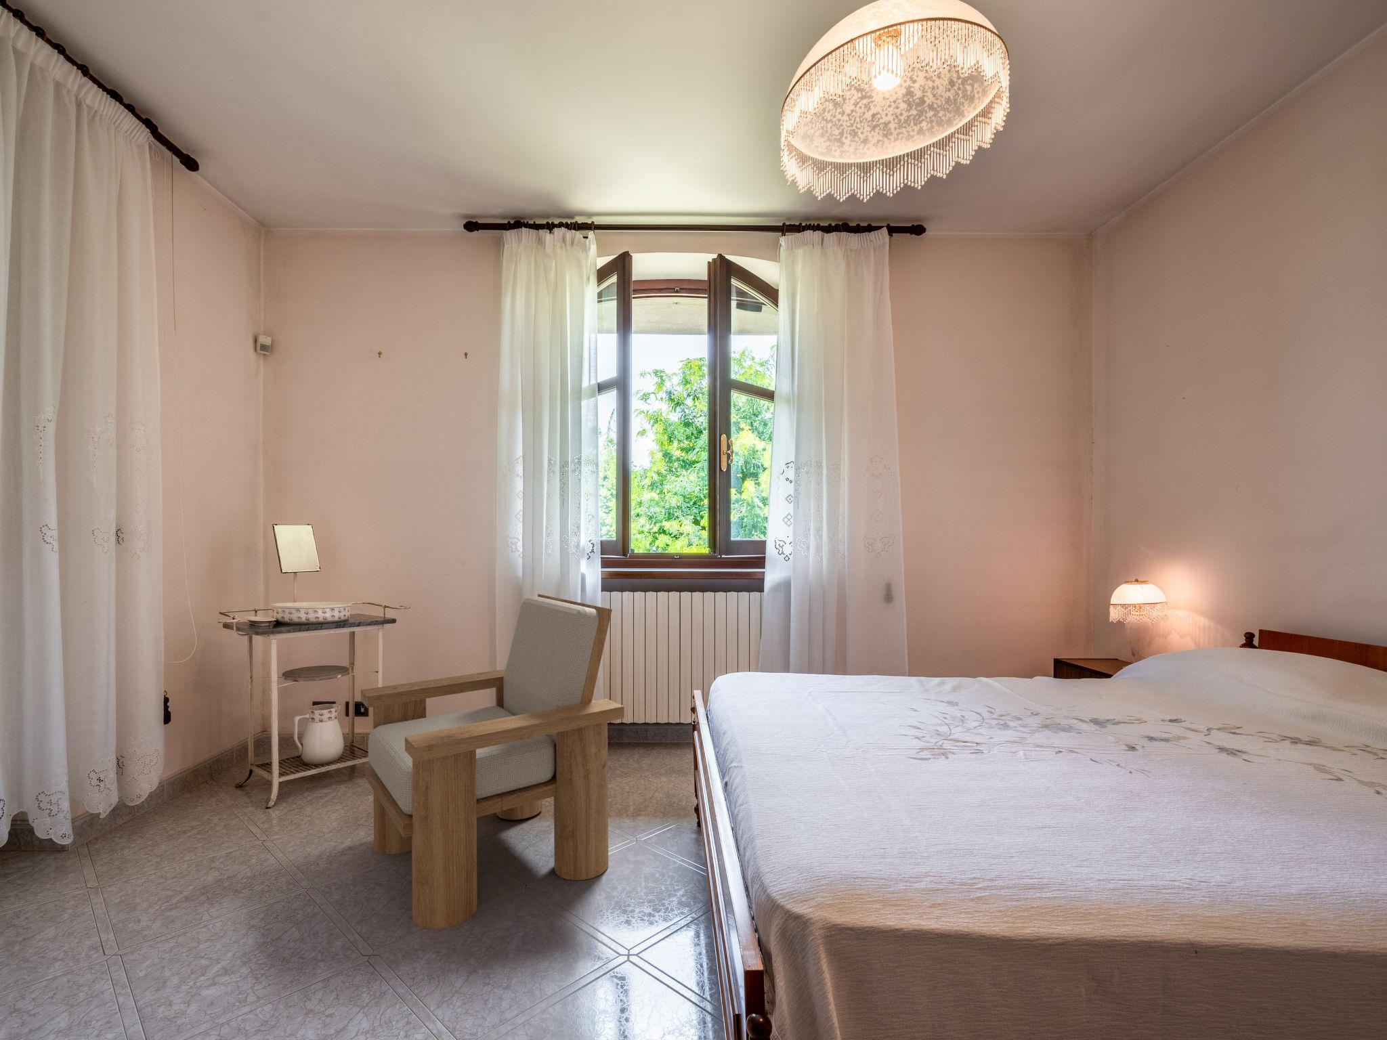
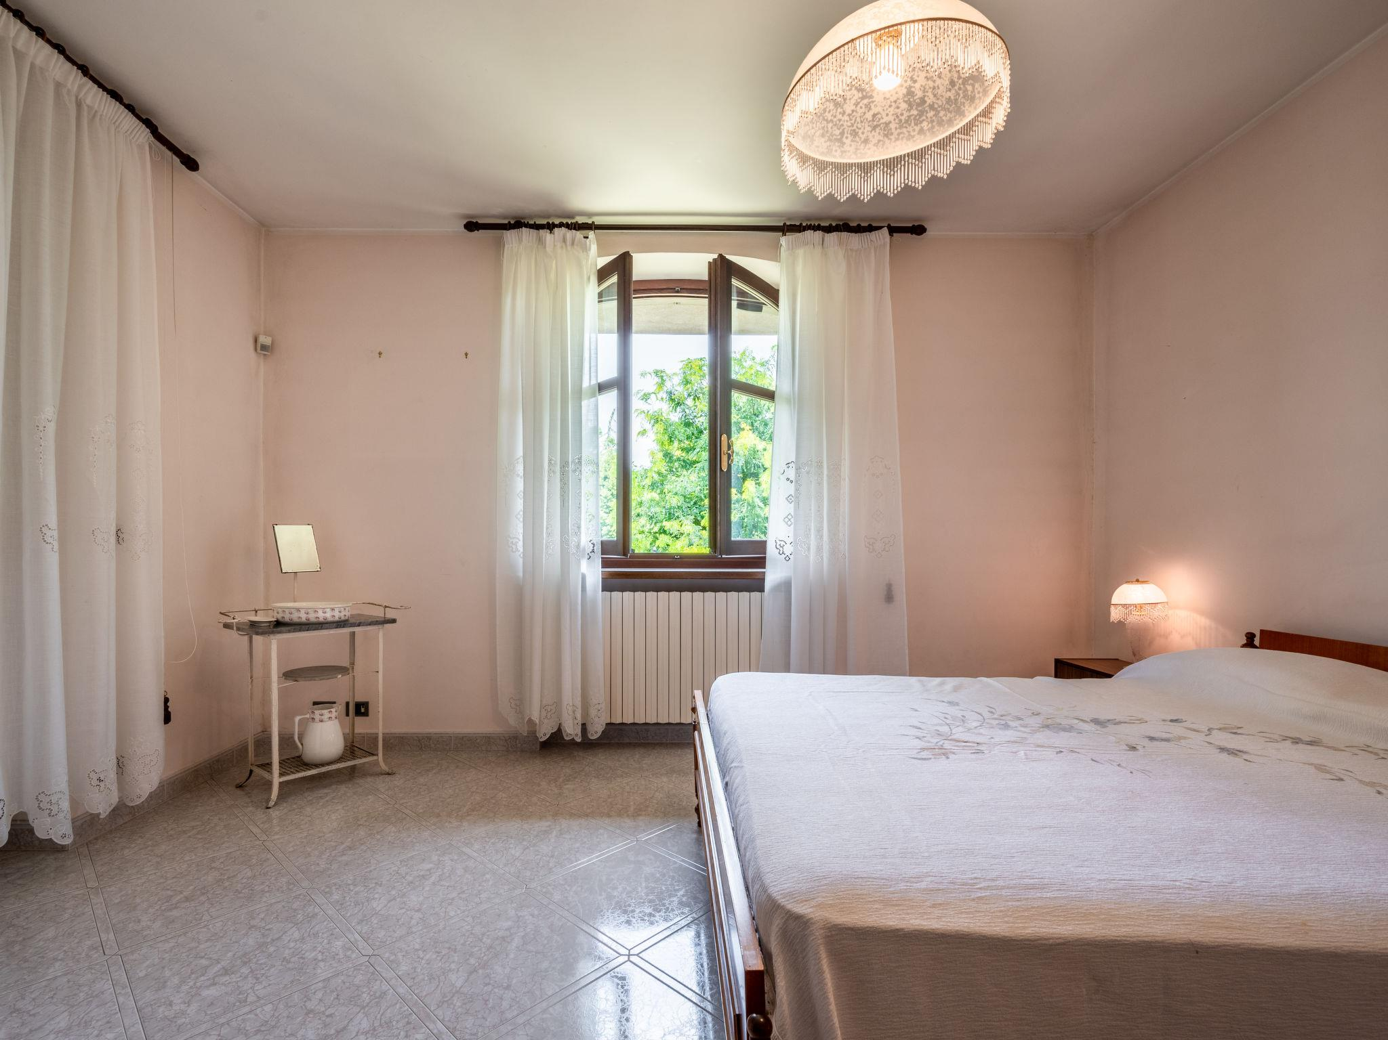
- armchair [360,593,625,930]
